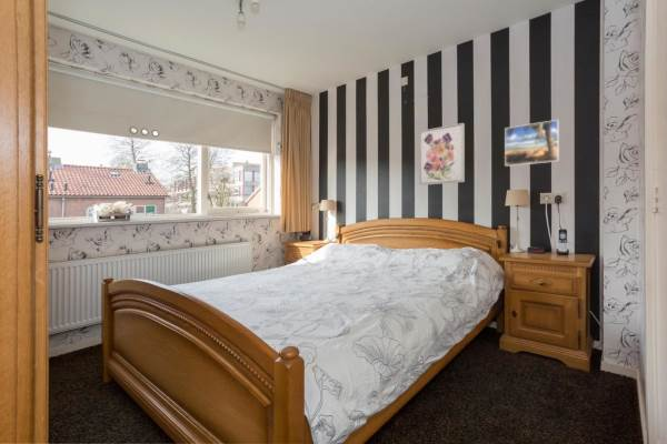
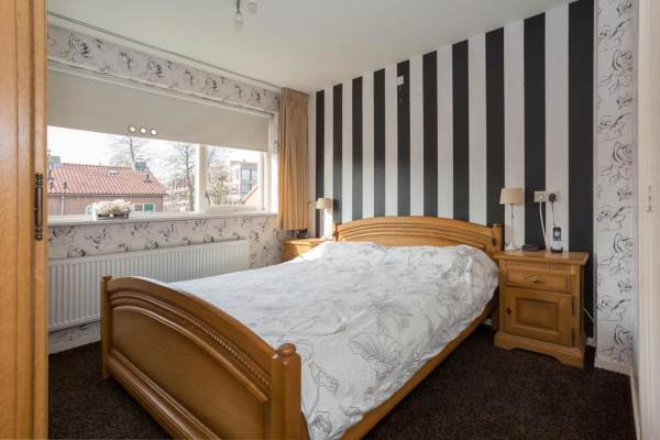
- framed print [504,119,560,168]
- wall art [418,122,466,186]
